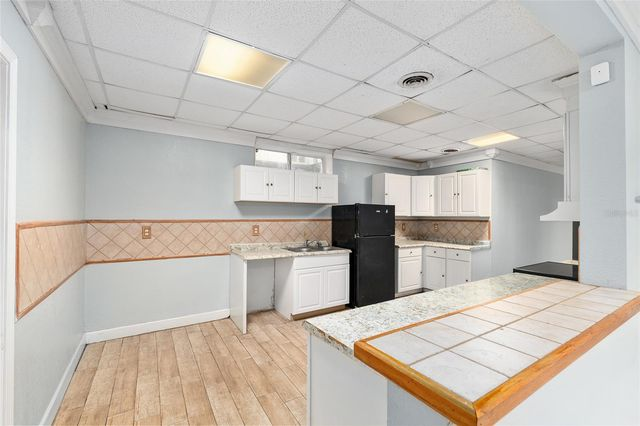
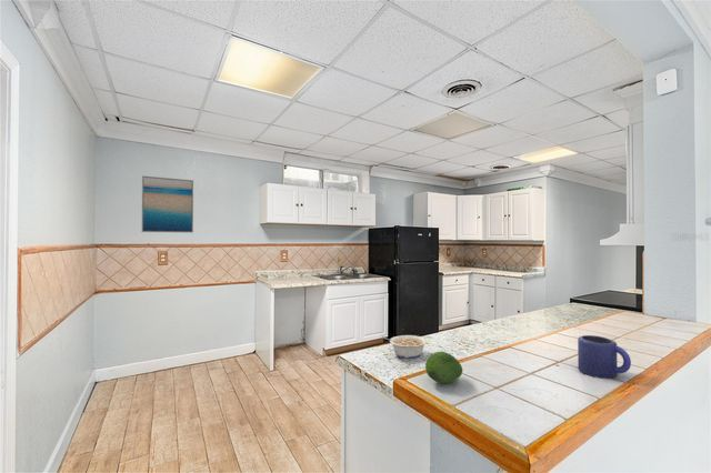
+ fruit [424,351,463,384]
+ mug [577,334,632,380]
+ legume [381,334,429,360]
+ wall art [141,174,194,233]
